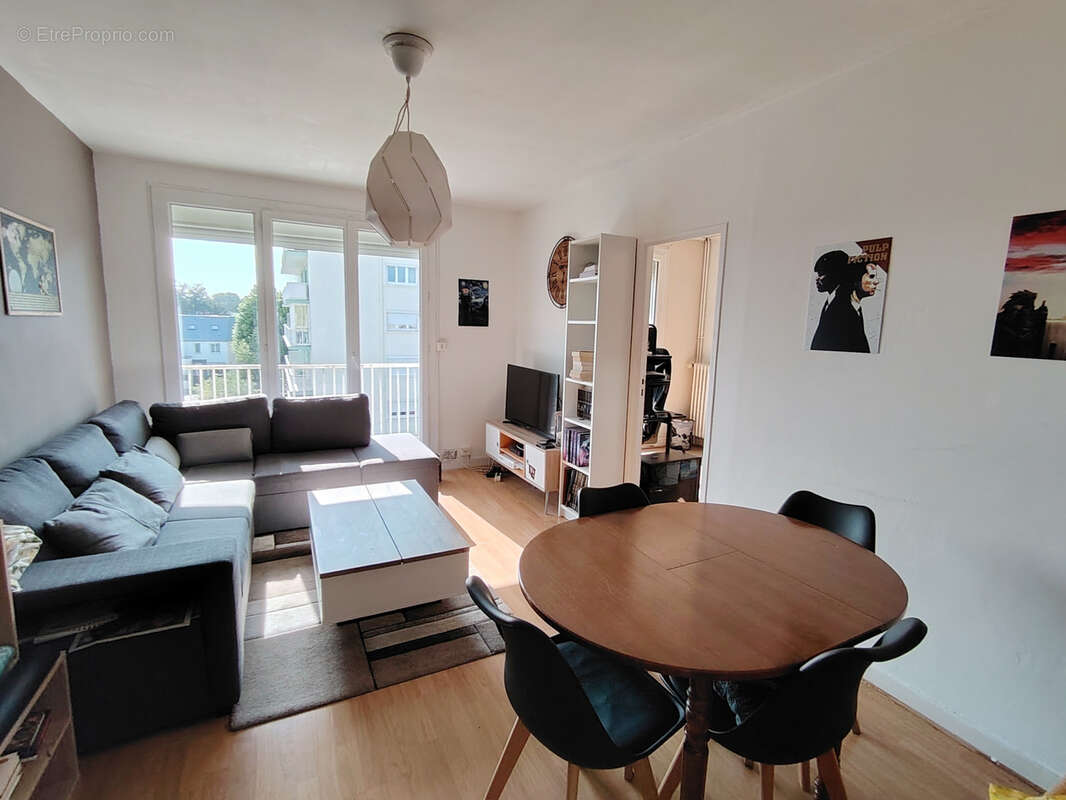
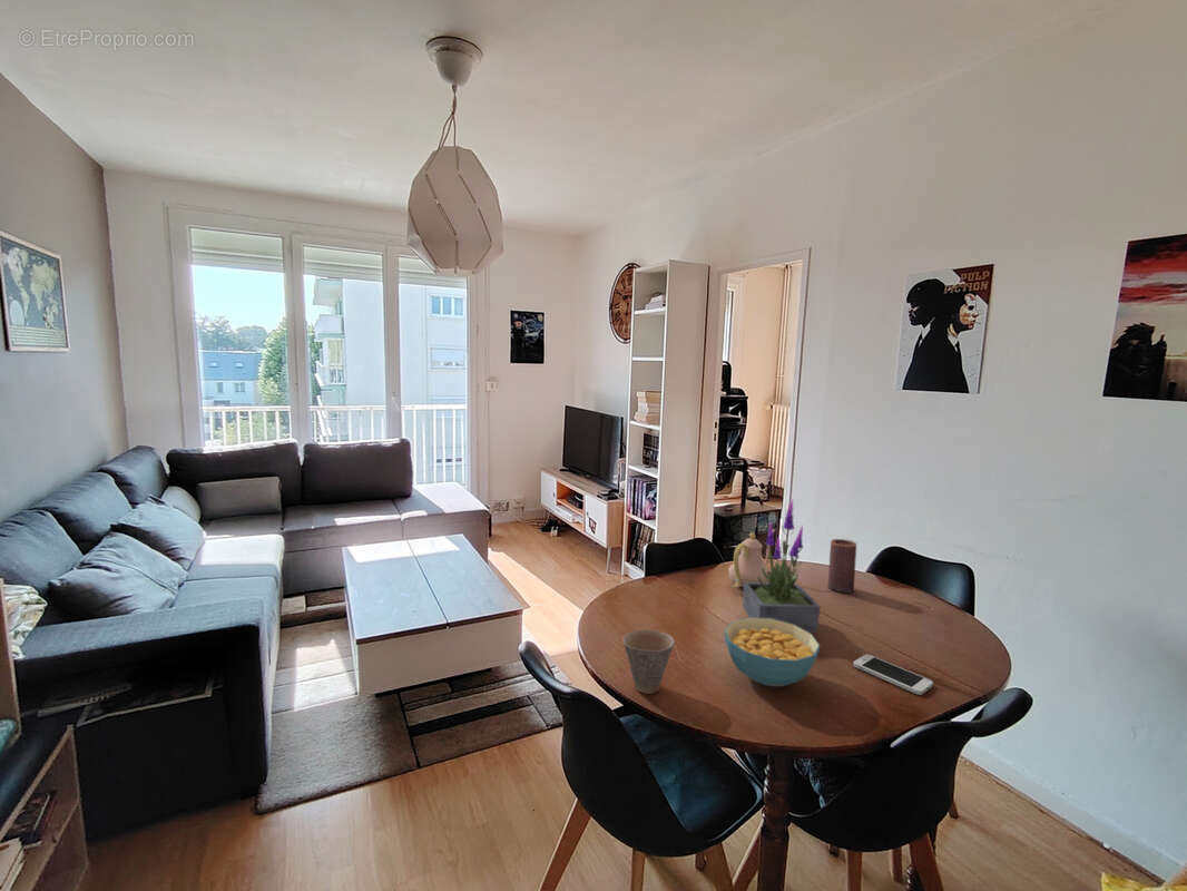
+ cereal bowl [723,617,821,687]
+ teapot [727,528,776,589]
+ candle [827,538,857,594]
+ potted plant [742,497,822,634]
+ smartphone [852,654,934,696]
+ cup [621,628,675,695]
